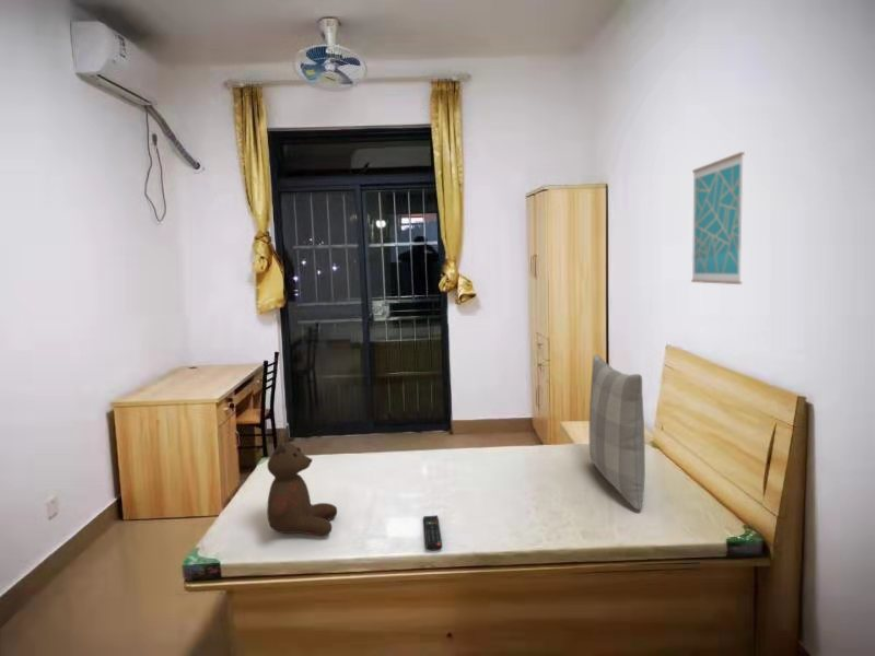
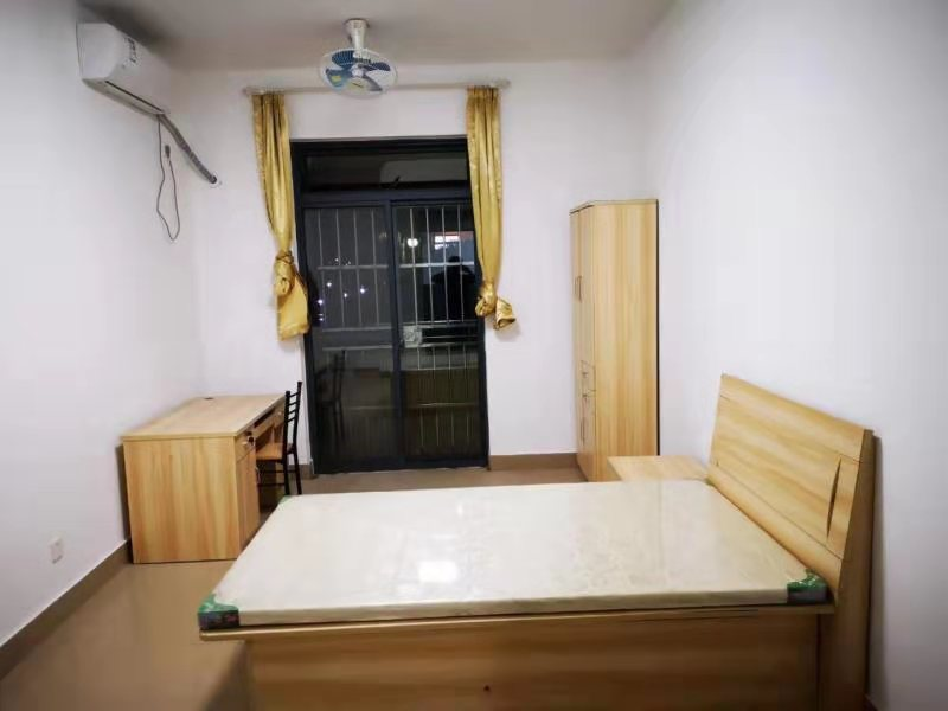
- teddy bear [266,431,338,537]
- remote control [422,515,443,552]
- pillow [588,353,646,511]
- wall art [690,151,746,285]
